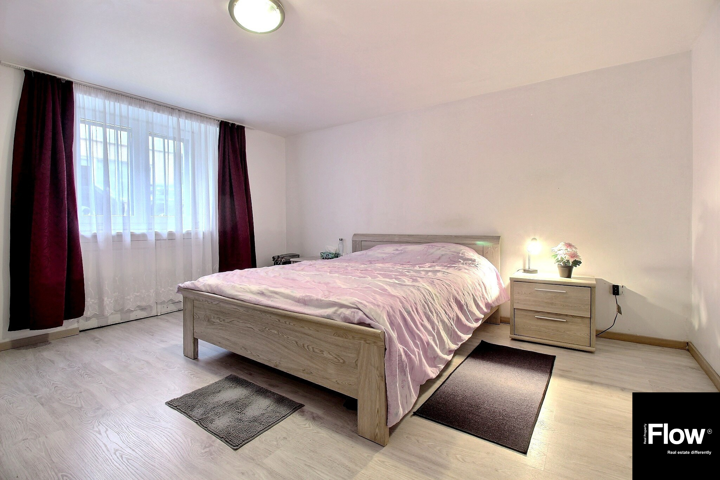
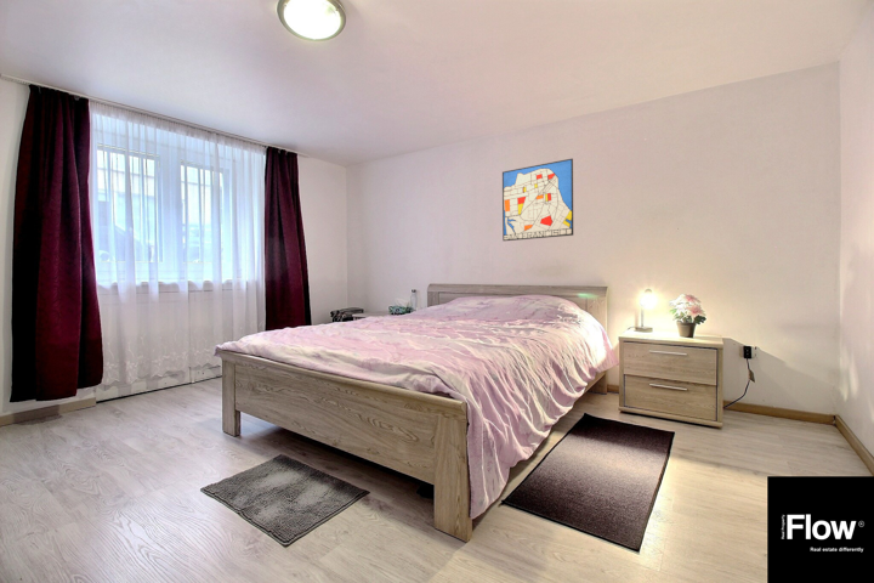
+ wall art [501,158,574,242]
